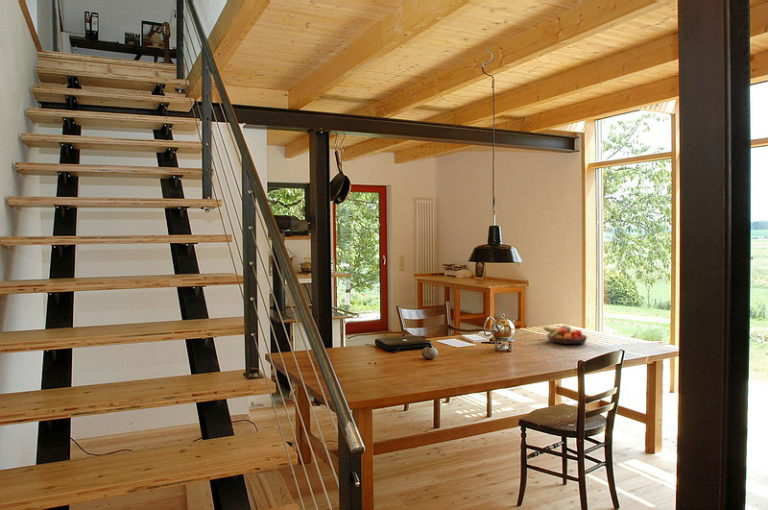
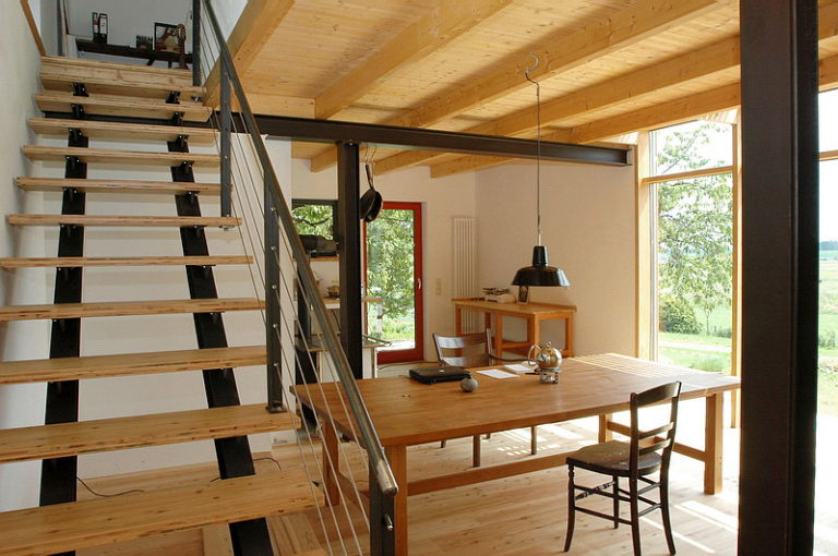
- fruit bowl [542,324,588,345]
